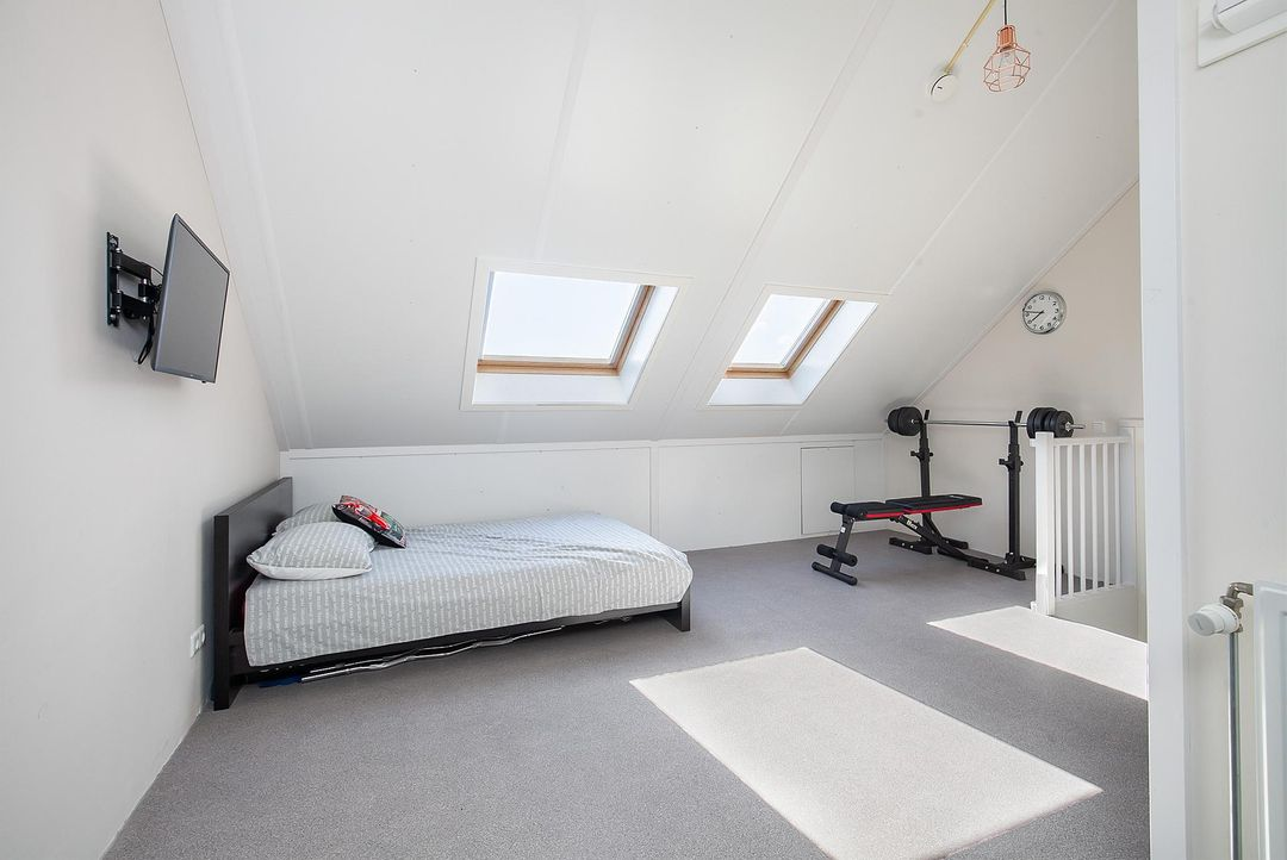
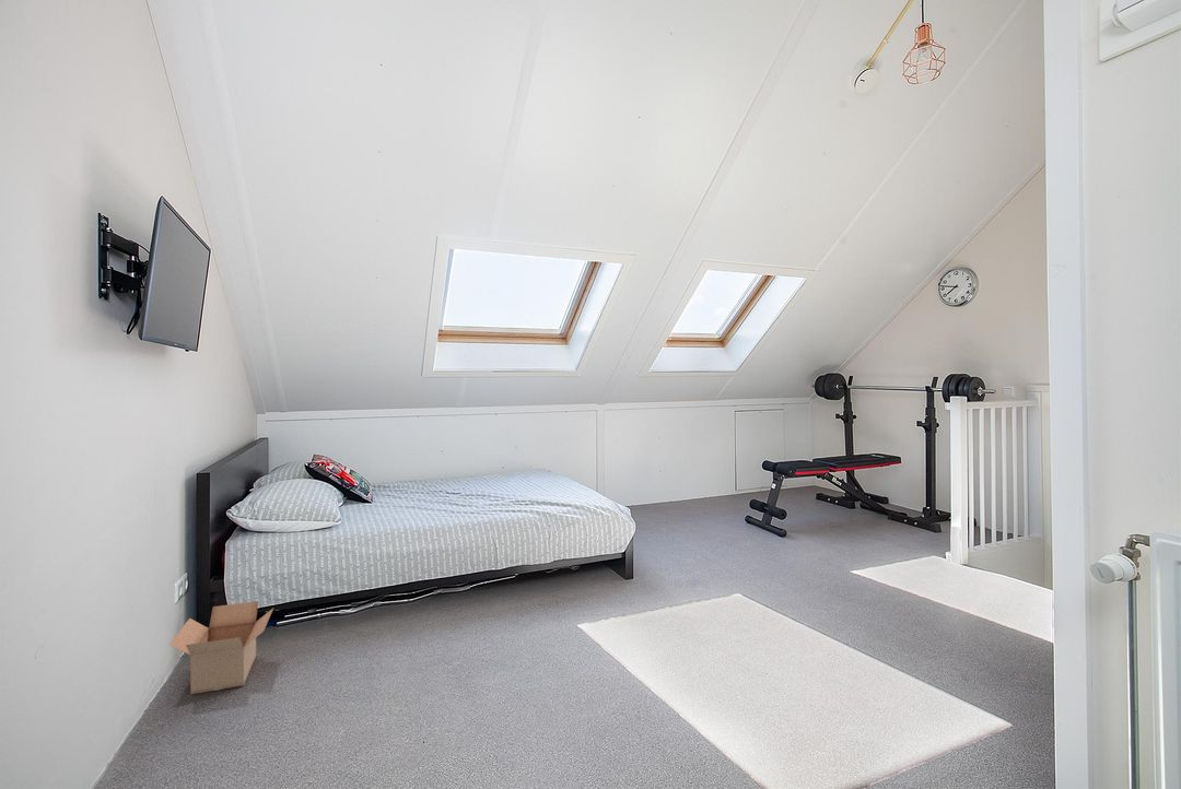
+ cardboard box [168,600,274,695]
